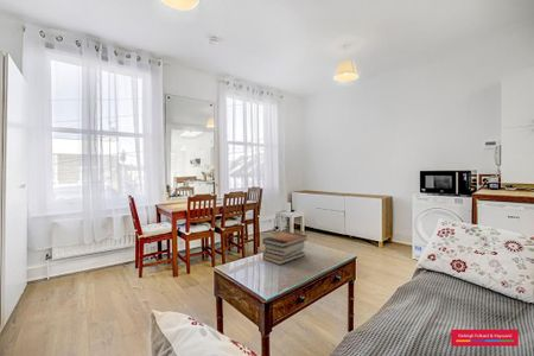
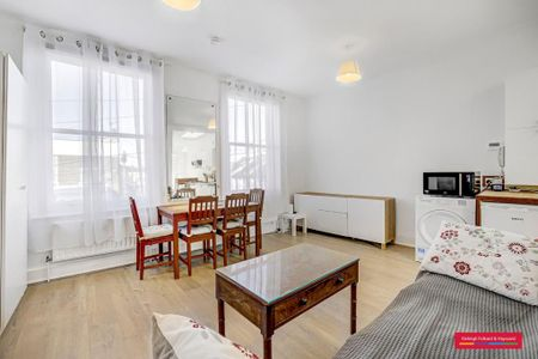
- book stack [261,231,309,266]
